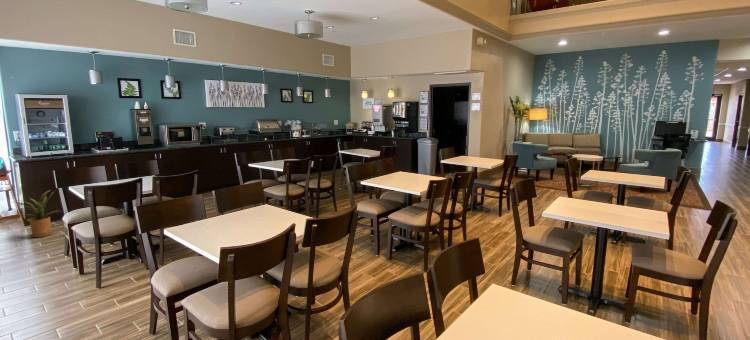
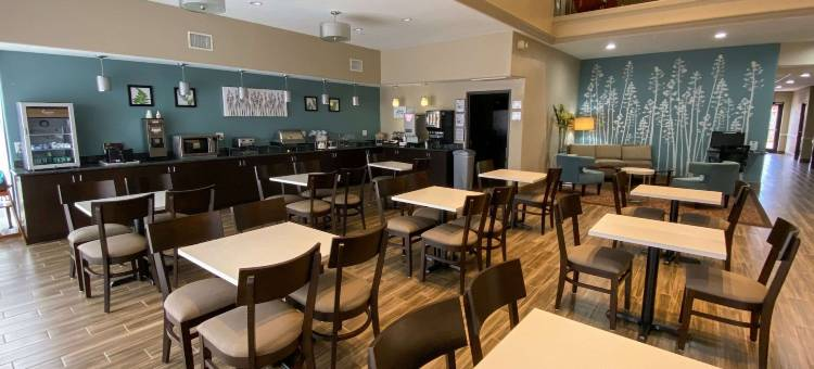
- house plant [10,189,59,238]
